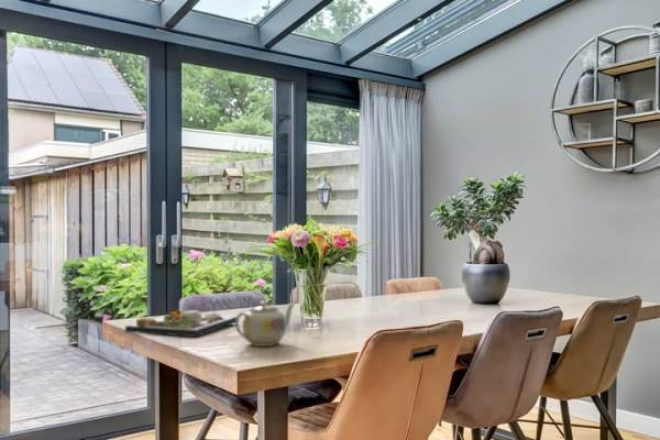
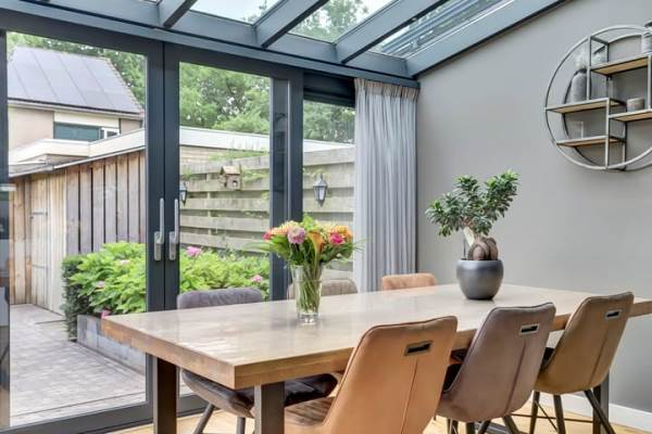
- dinner plate [124,308,237,338]
- teapot [234,300,296,348]
